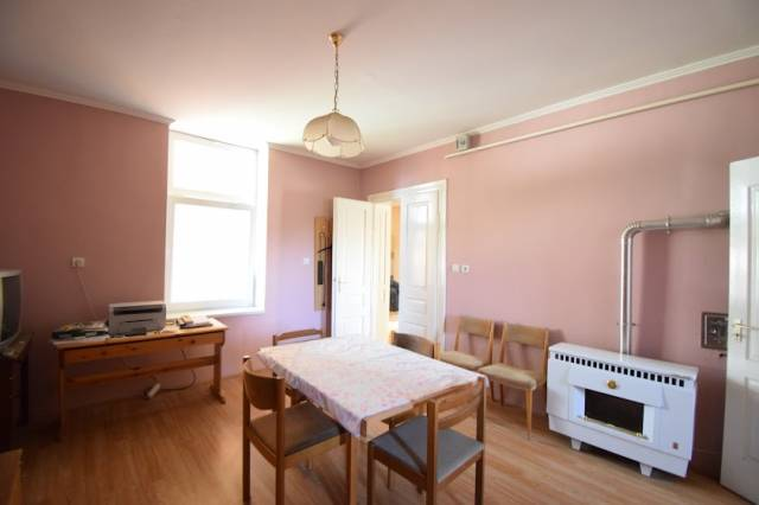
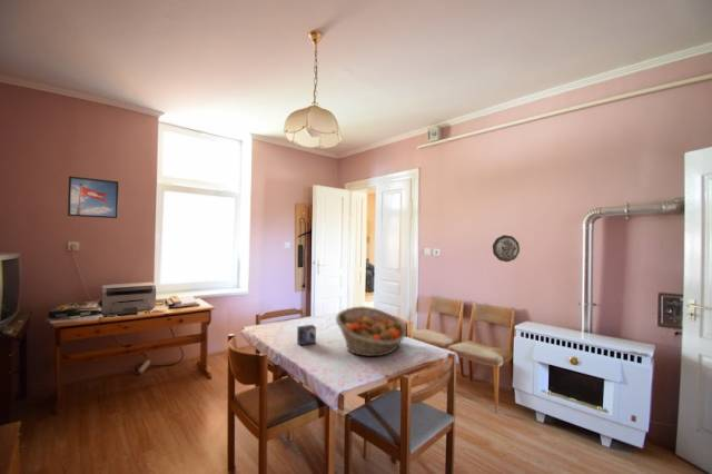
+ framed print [67,175,120,219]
+ small box [296,324,317,346]
+ decorative plate [492,234,521,263]
+ fruit basket [335,305,407,357]
